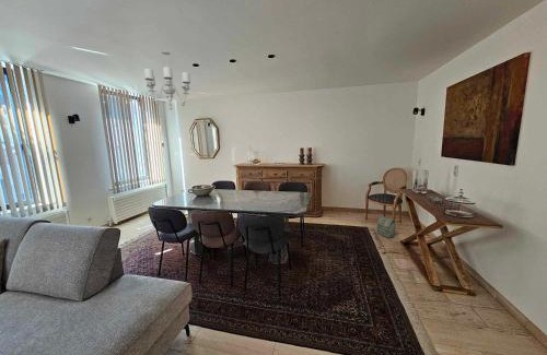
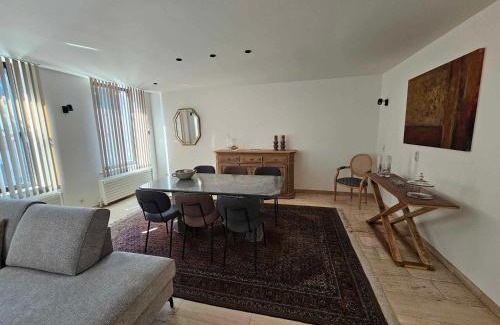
- chandelier [143,50,191,111]
- bag [376,215,397,239]
